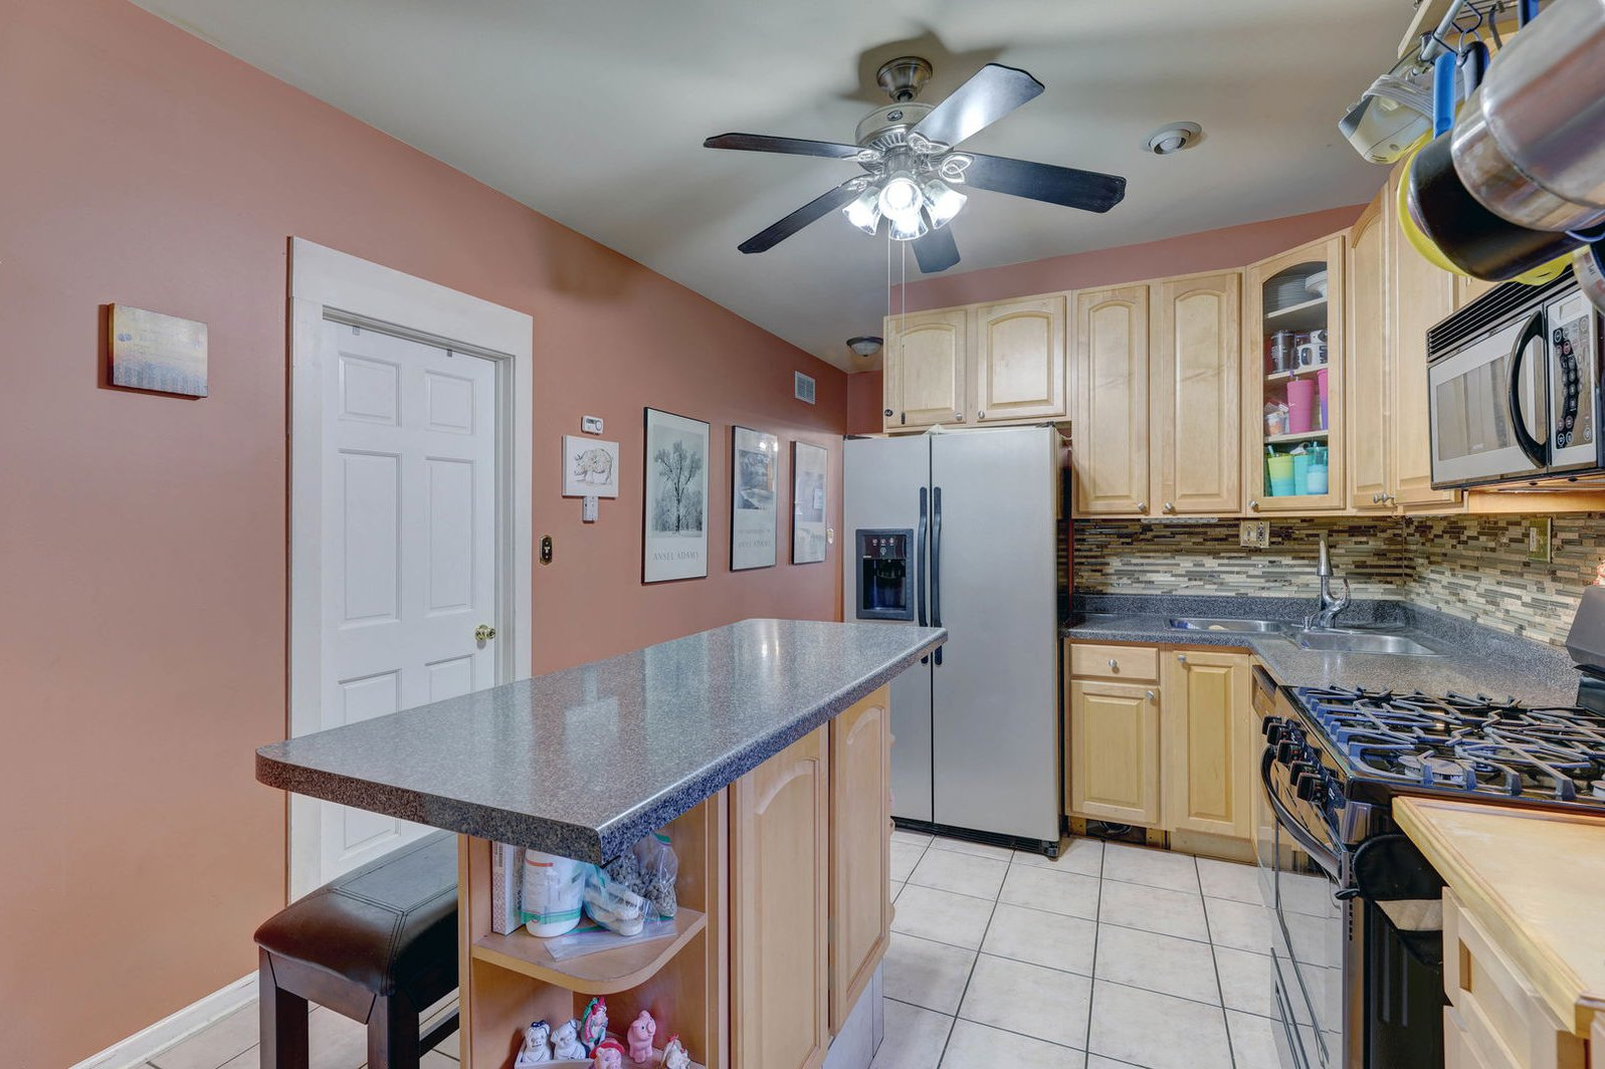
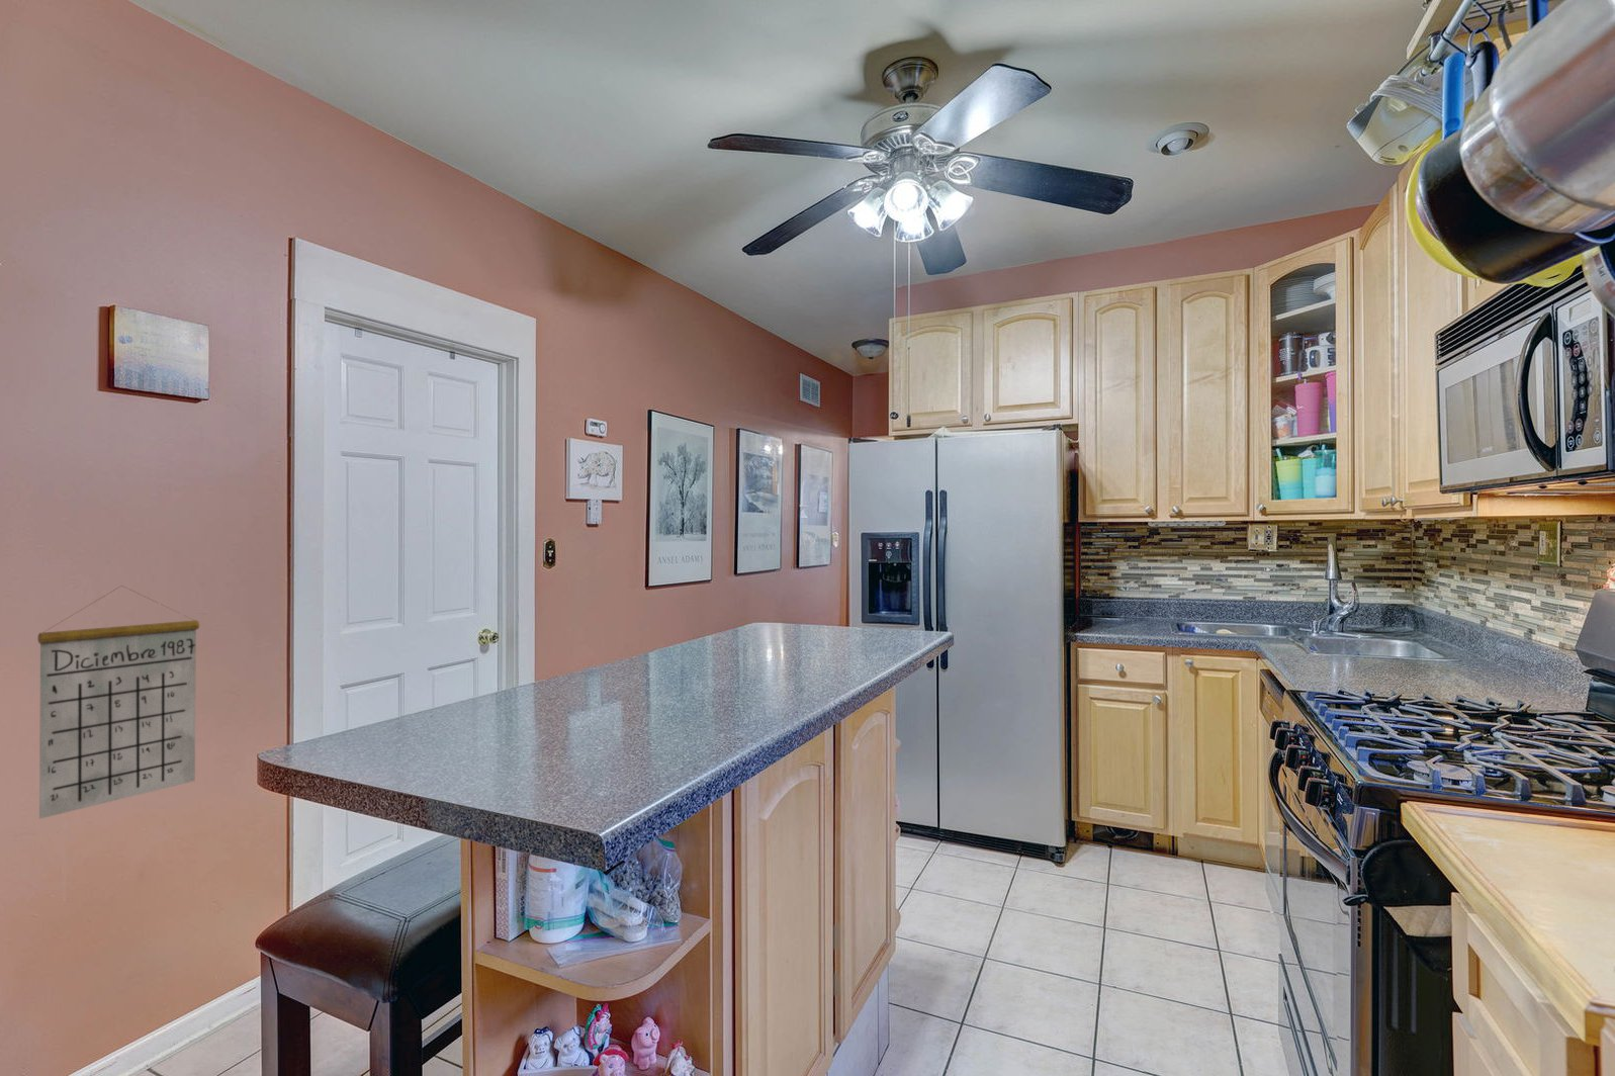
+ calendar [36,585,201,820]
